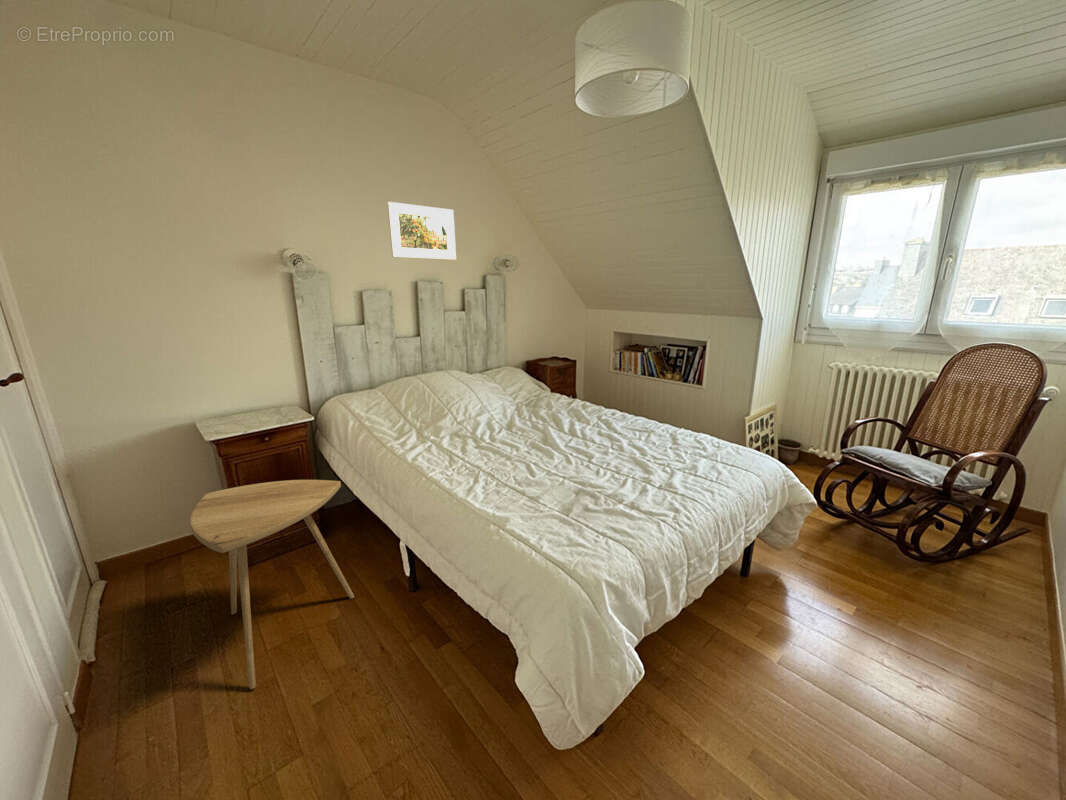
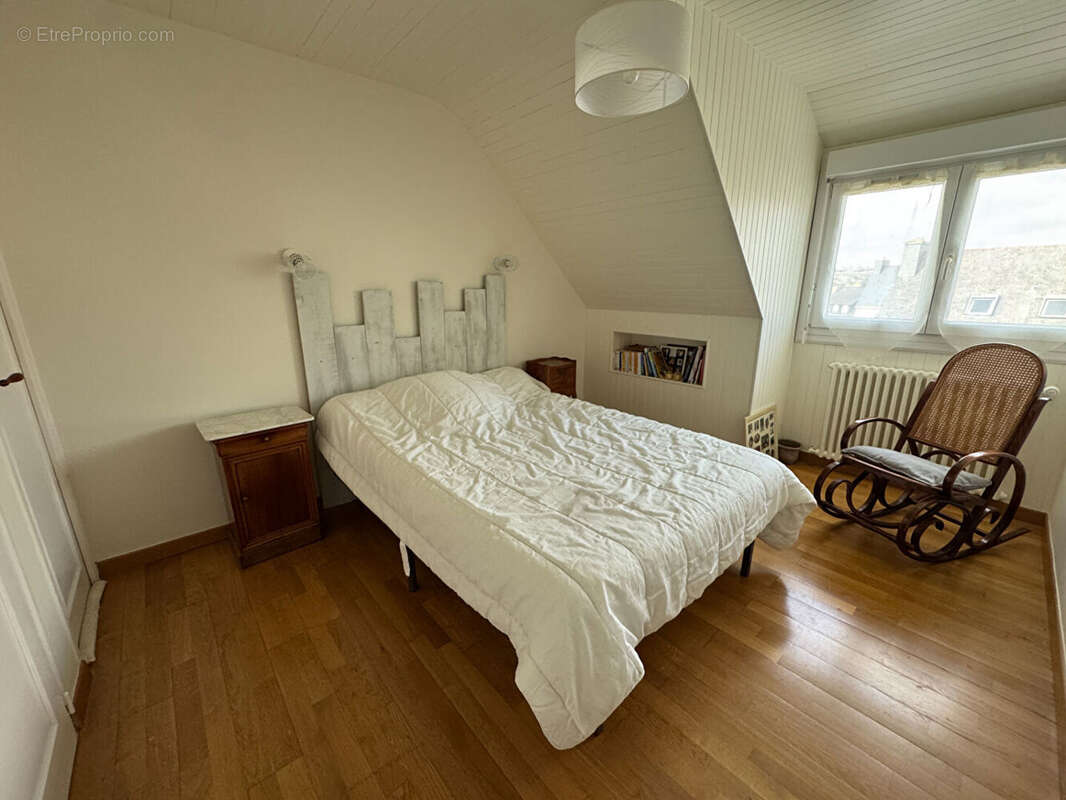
- side table [189,479,355,690]
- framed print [386,201,457,261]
